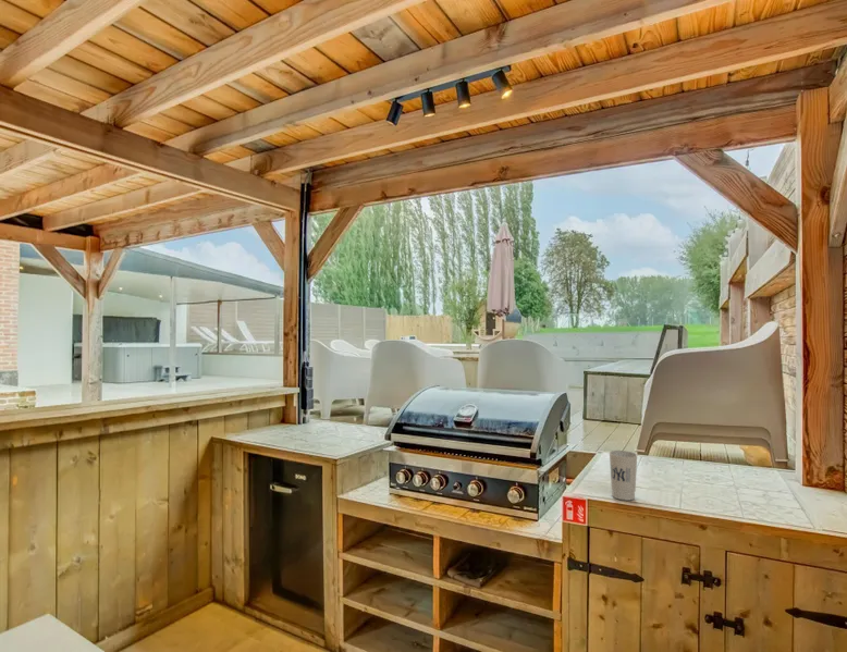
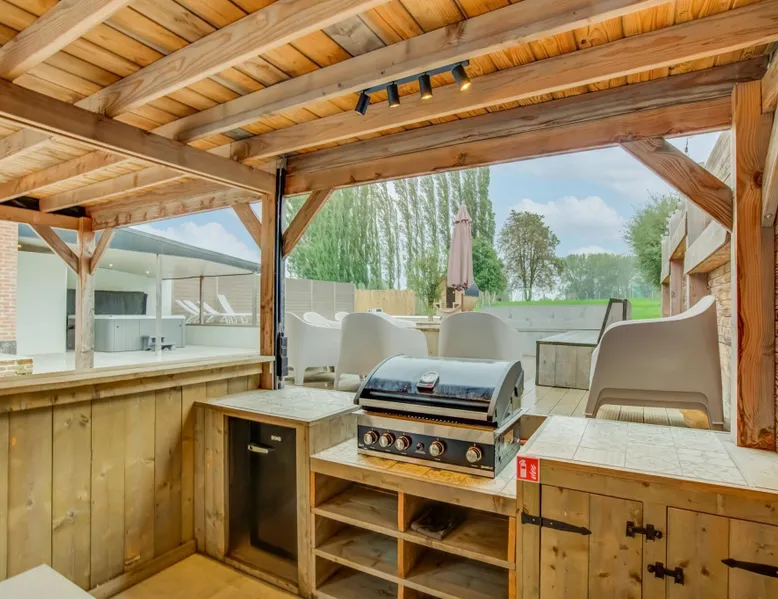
- cup [609,450,638,502]
